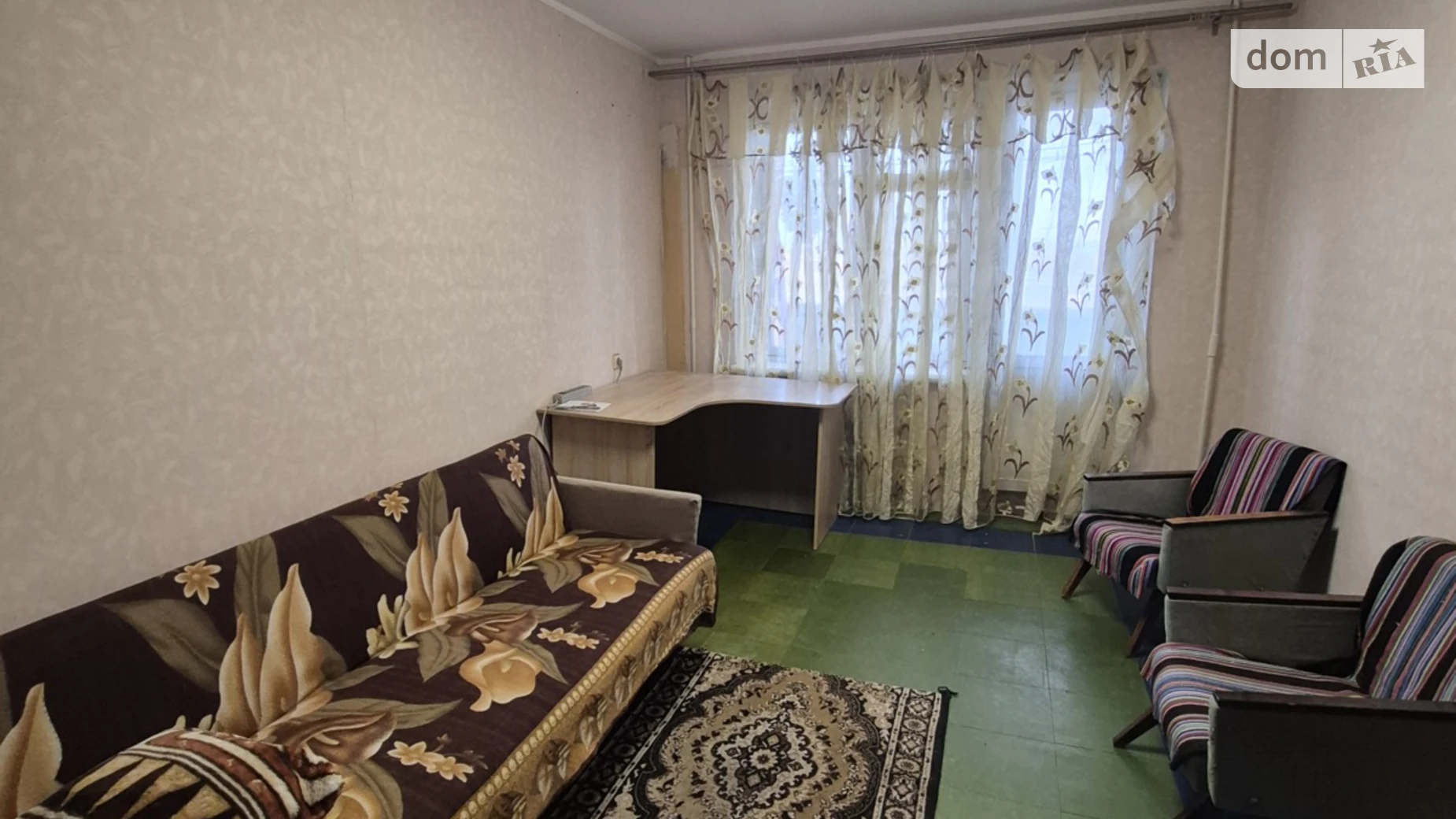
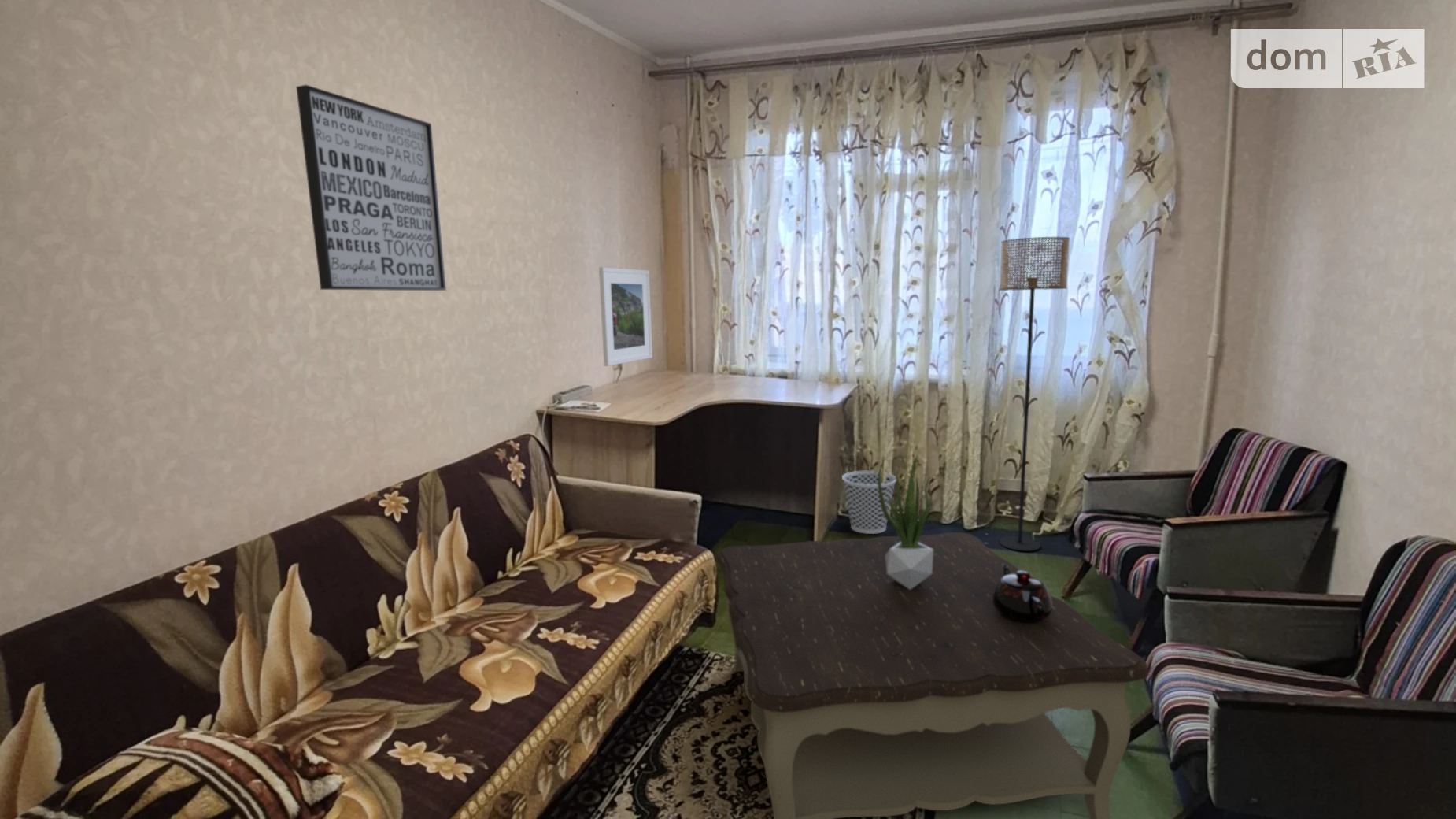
+ coffee table [715,532,1149,819]
+ wall art [295,84,447,291]
+ potted plant [878,454,933,590]
+ teapot [992,564,1052,623]
+ floor lamp [999,236,1070,552]
+ wastebasket [841,470,896,535]
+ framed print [598,266,653,367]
